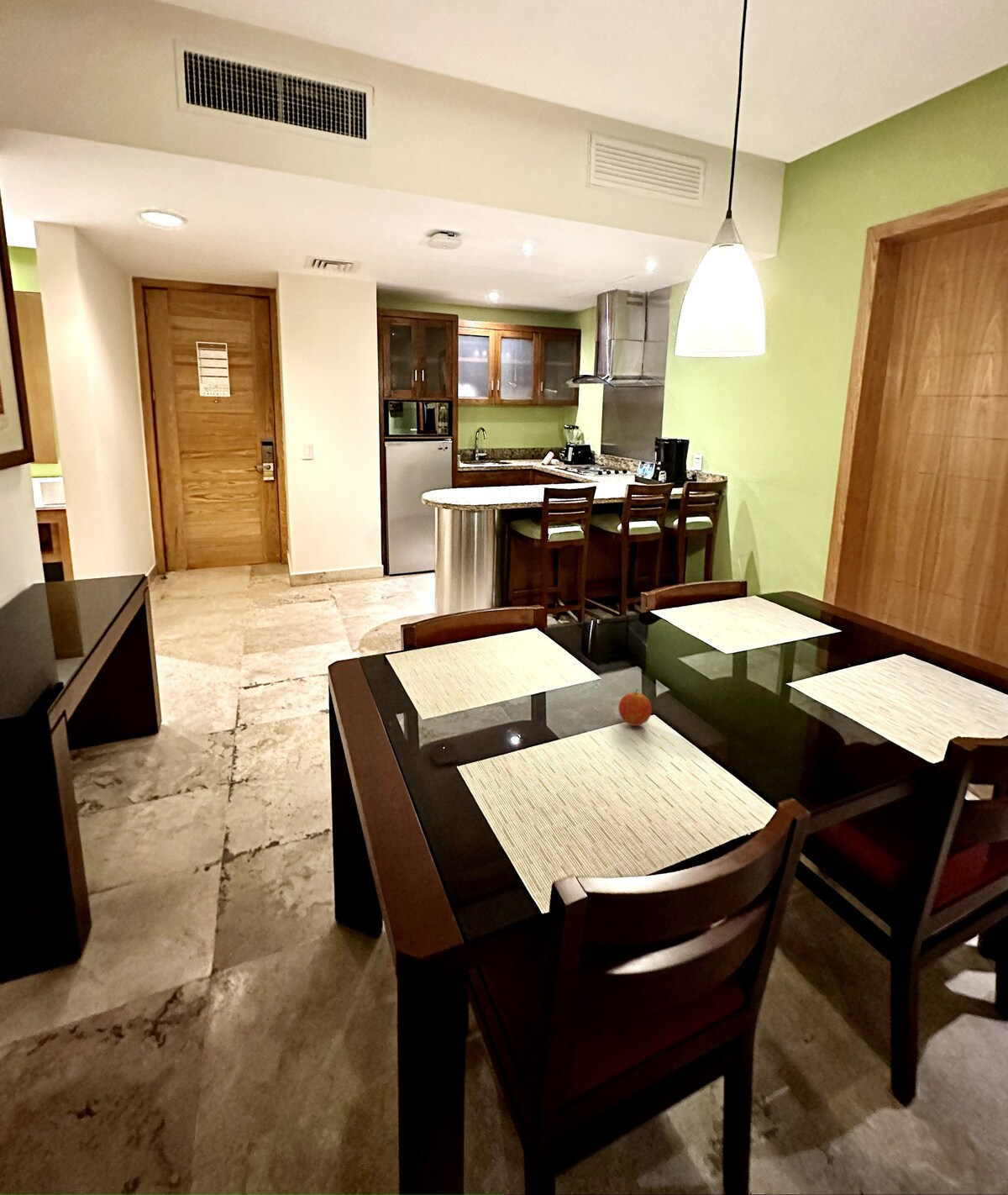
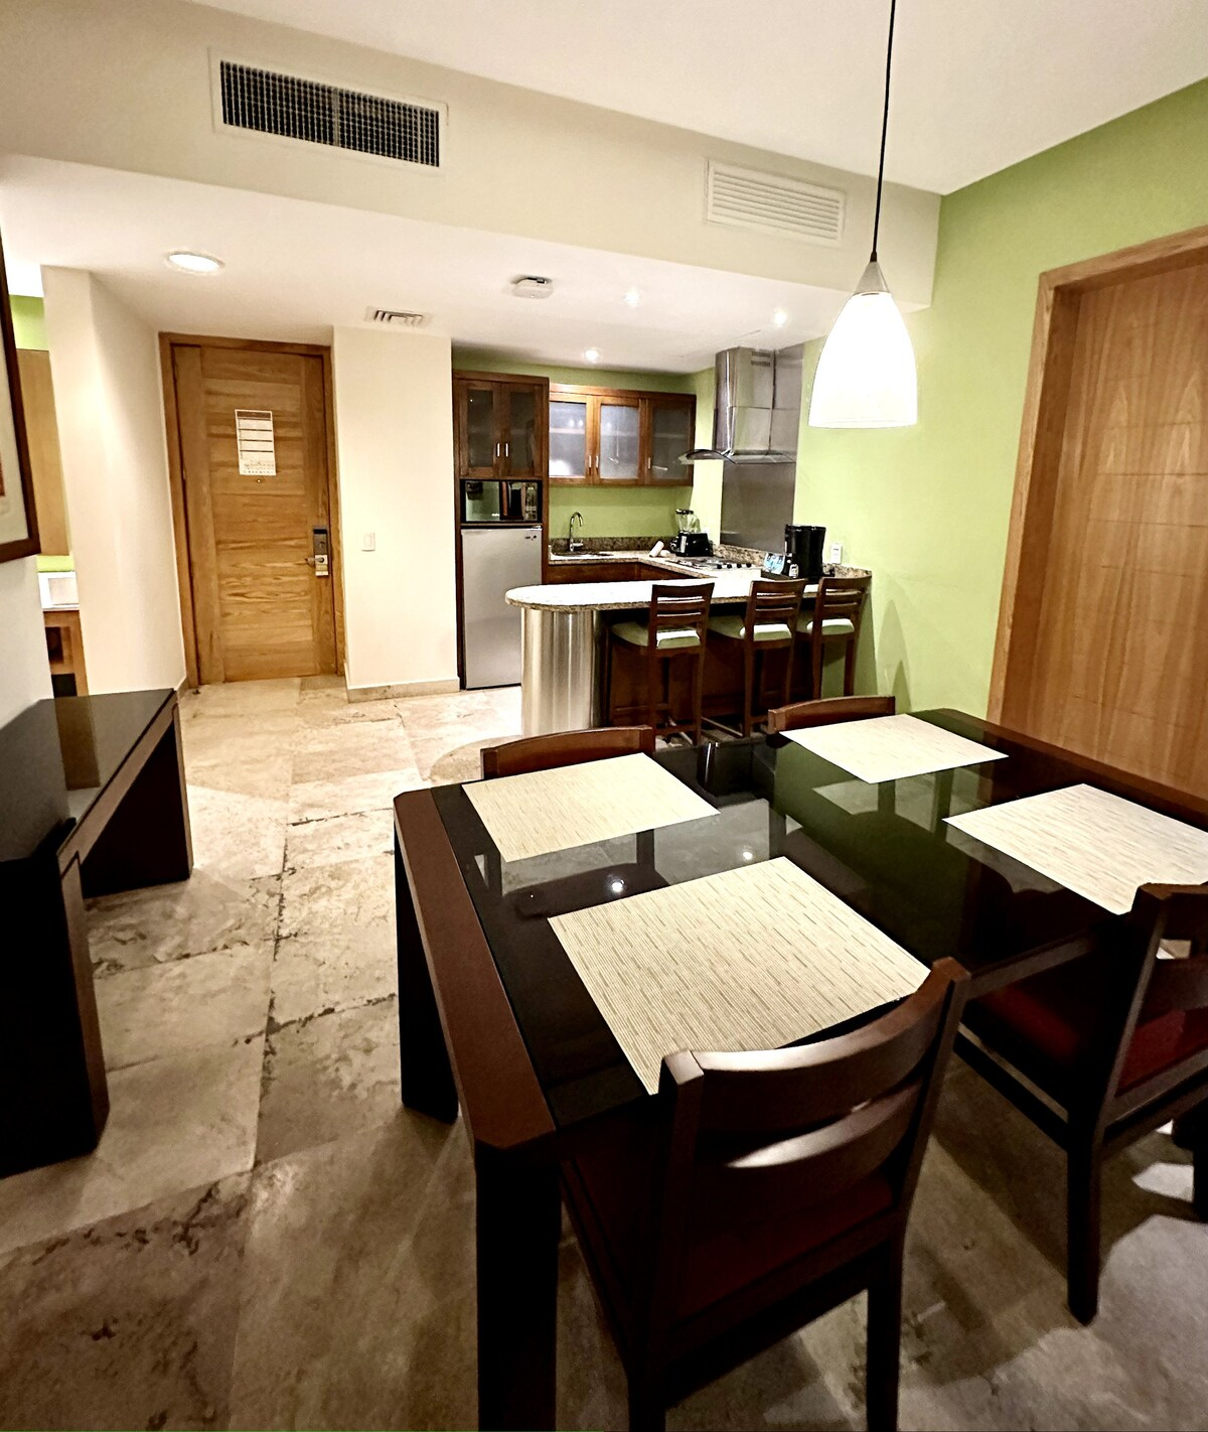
- fruit [617,688,653,727]
